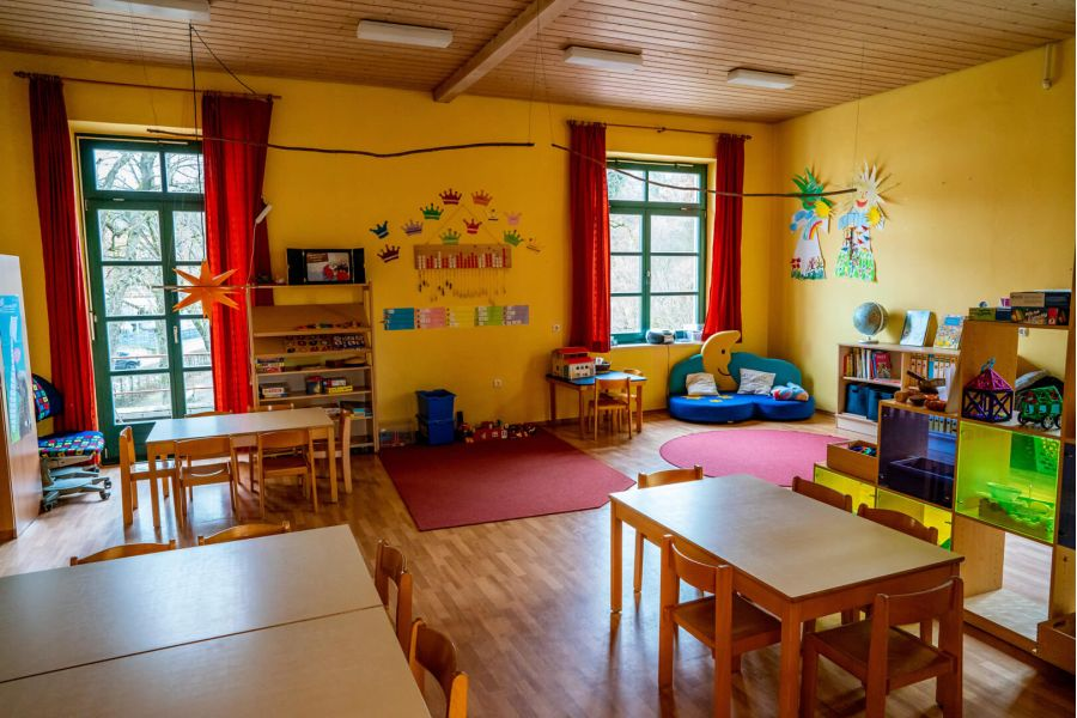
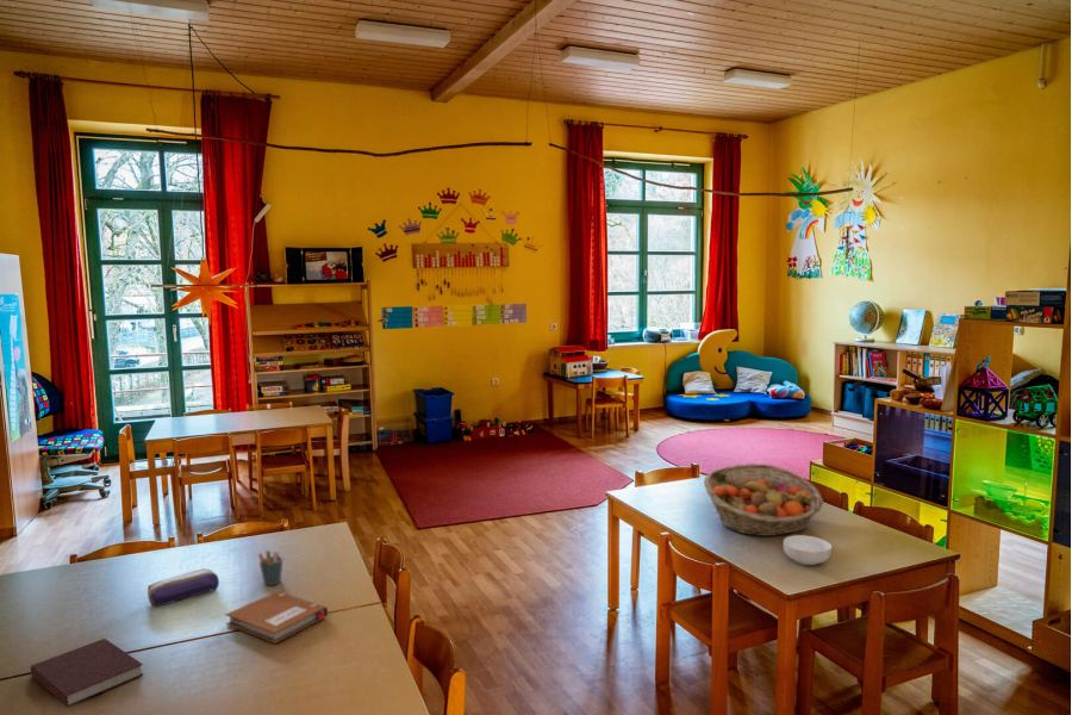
+ pen holder [257,549,285,586]
+ notebook [30,638,144,708]
+ pencil case [147,567,220,608]
+ cereal bowl [783,534,833,566]
+ notebook [224,590,329,645]
+ fruit basket [703,462,824,537]
